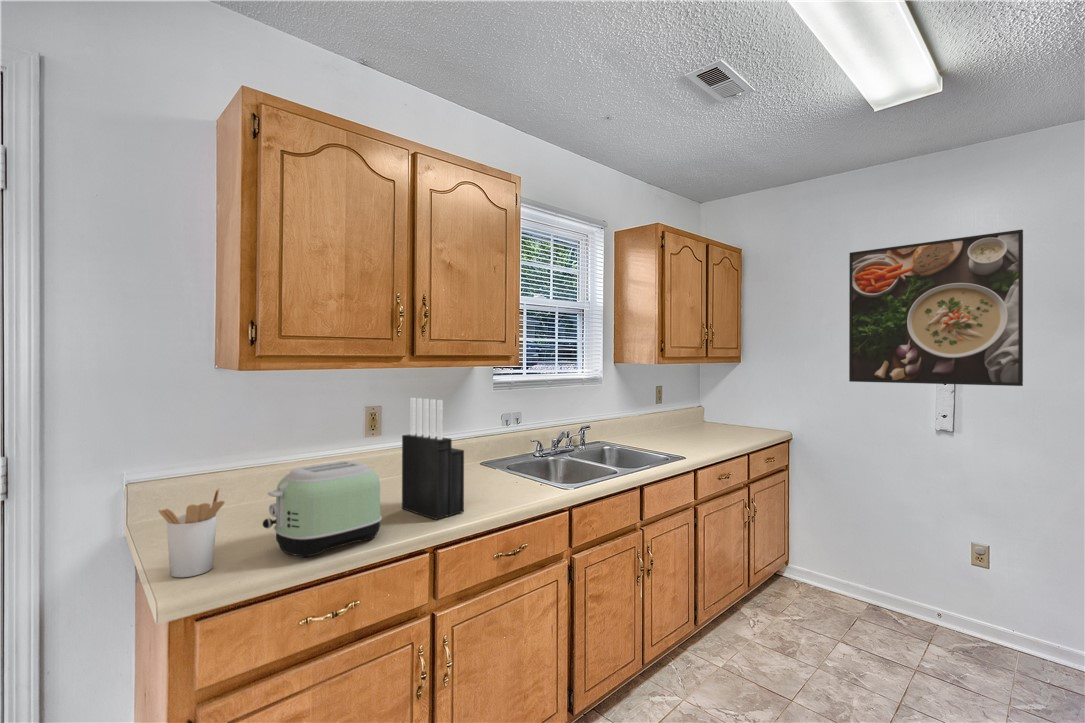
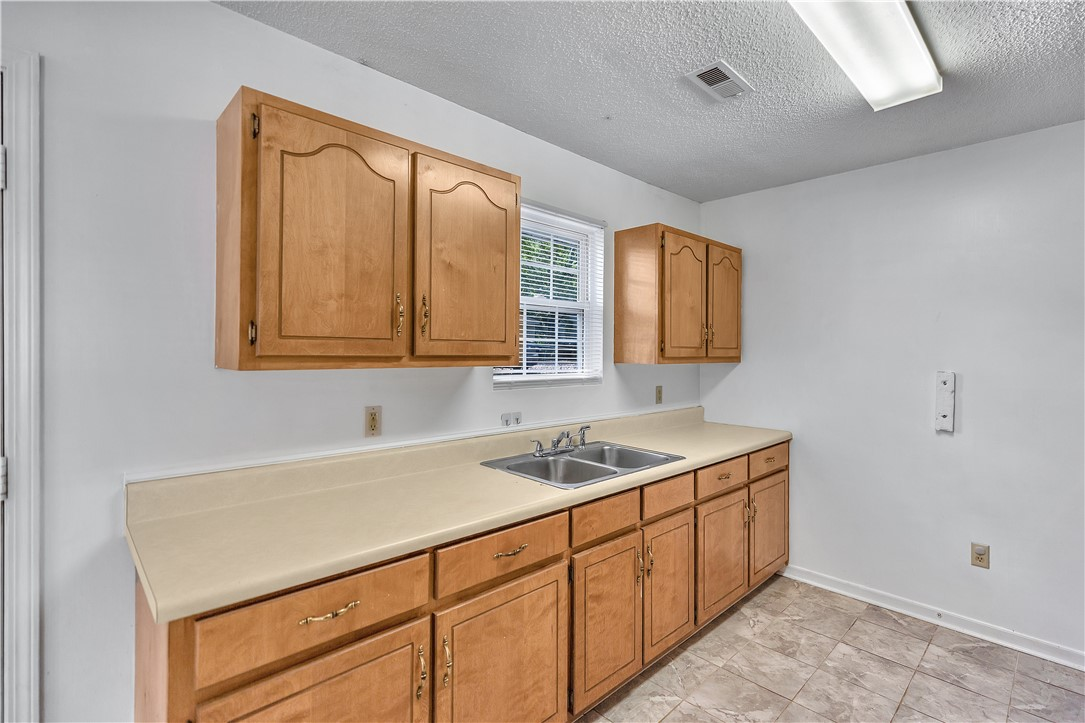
- knife block [401,397,465,521]
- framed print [848,228,1024,387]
- utensil holder [157,487,226,578]
- toaster [261,460,383,558]
